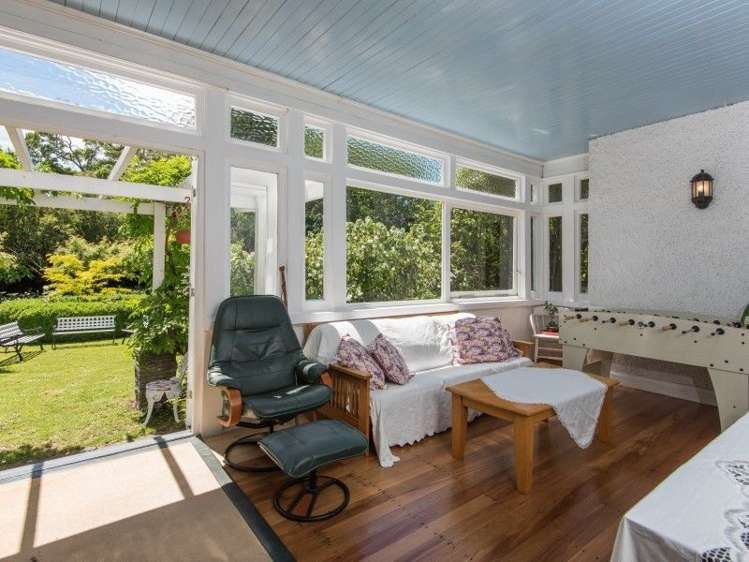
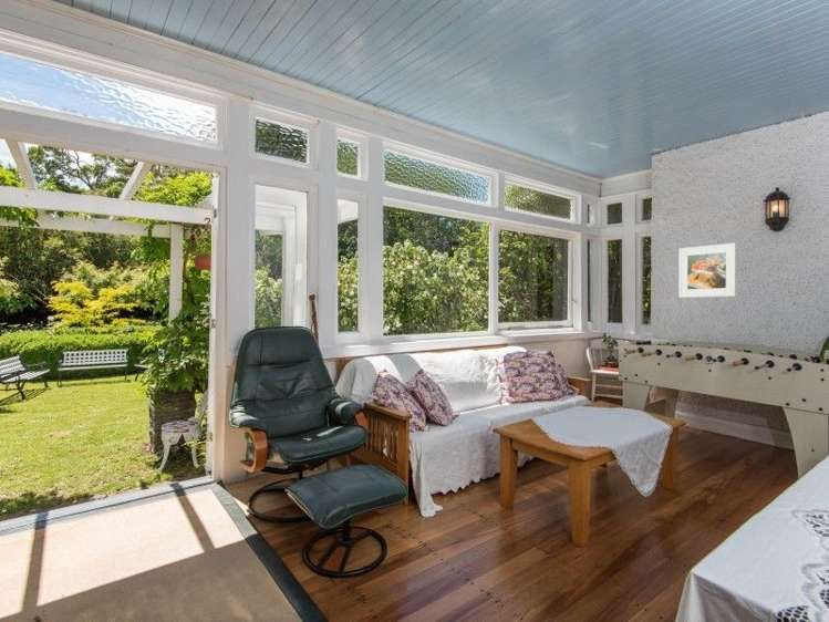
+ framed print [678,242,737,299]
